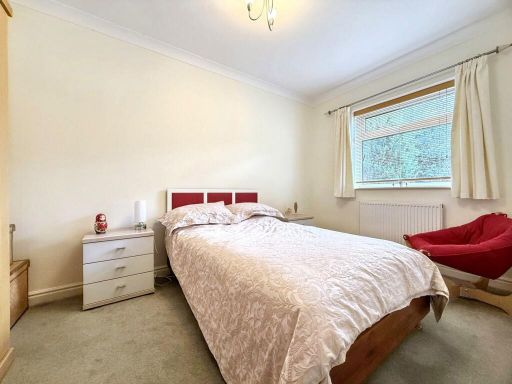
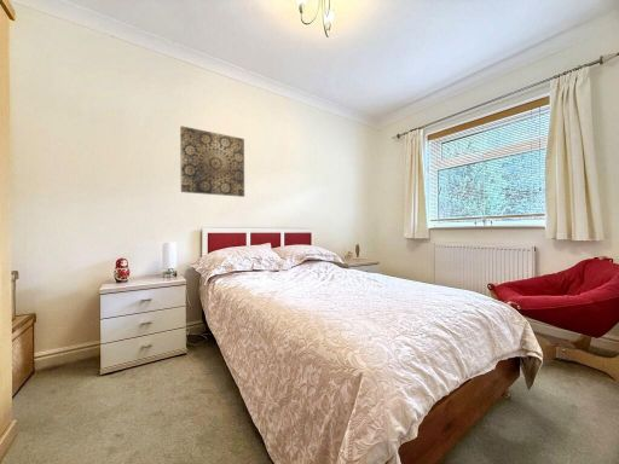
+ wall art [179,124,245,198]
